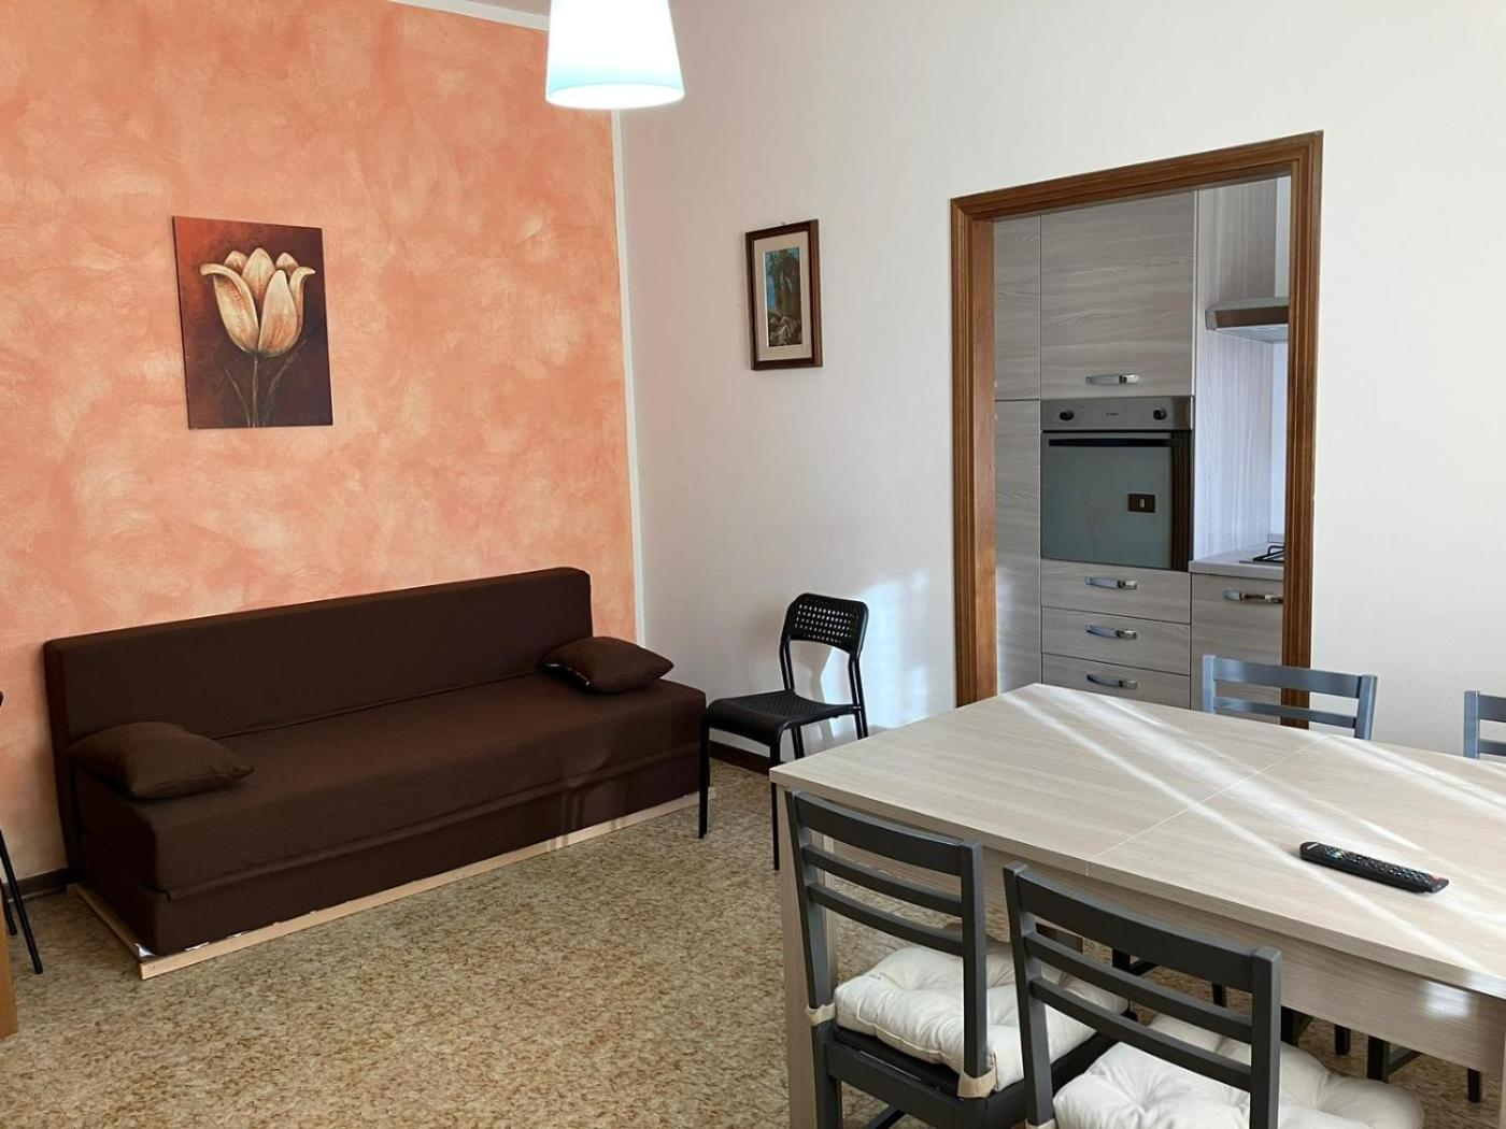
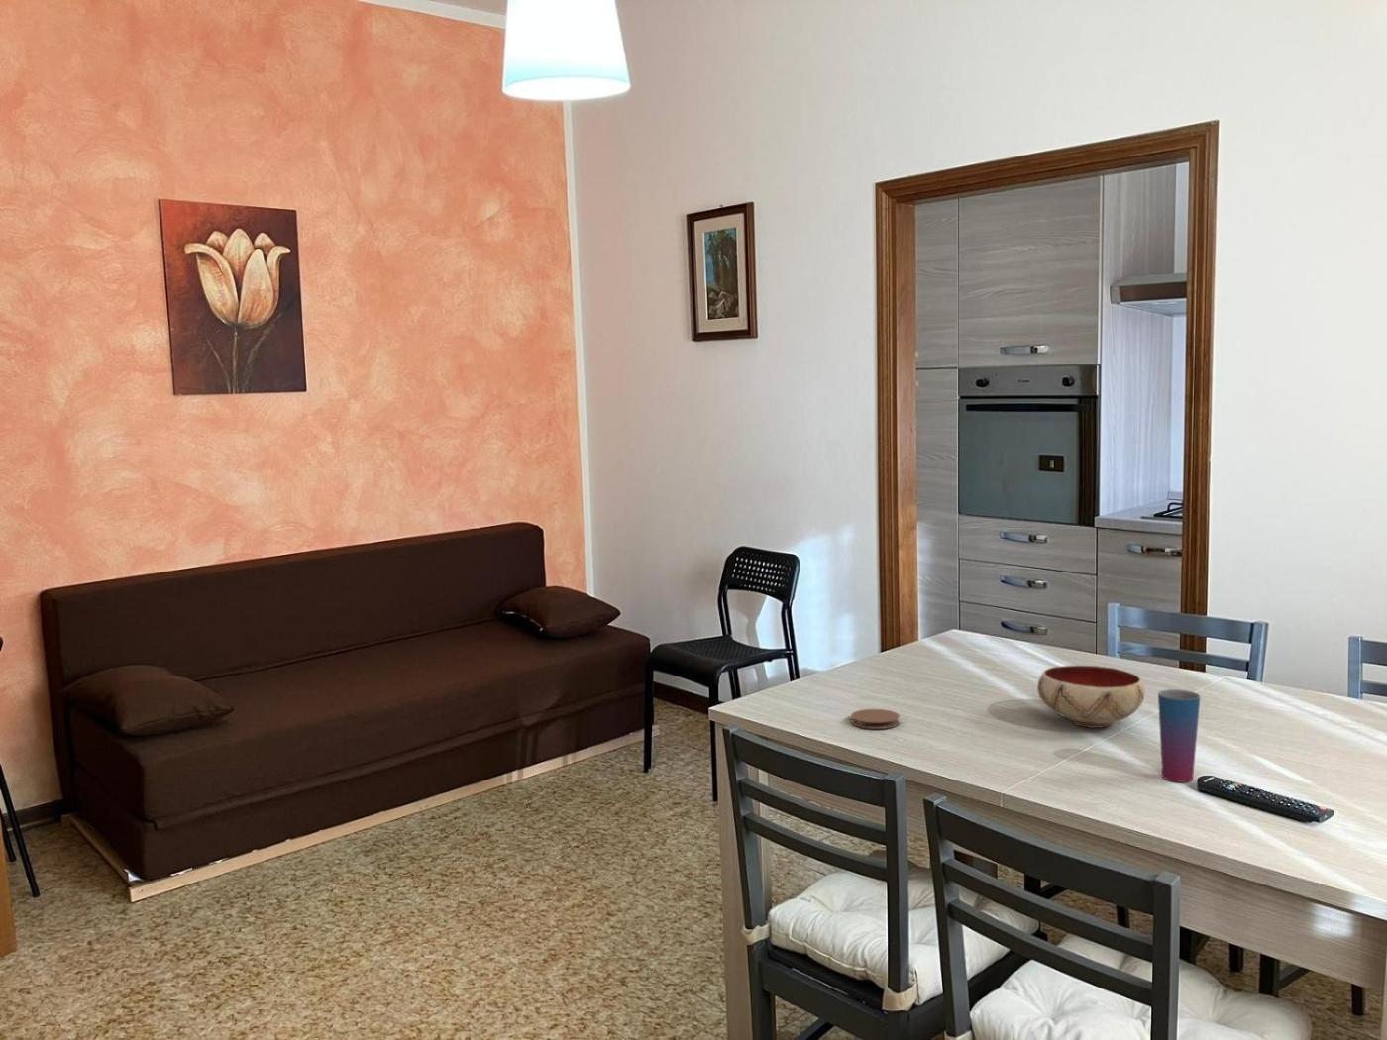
+ cup [1158,688,1200,783]
+ coaster [850,708,901,730]
+ bowl [1036,664,1147,729]
